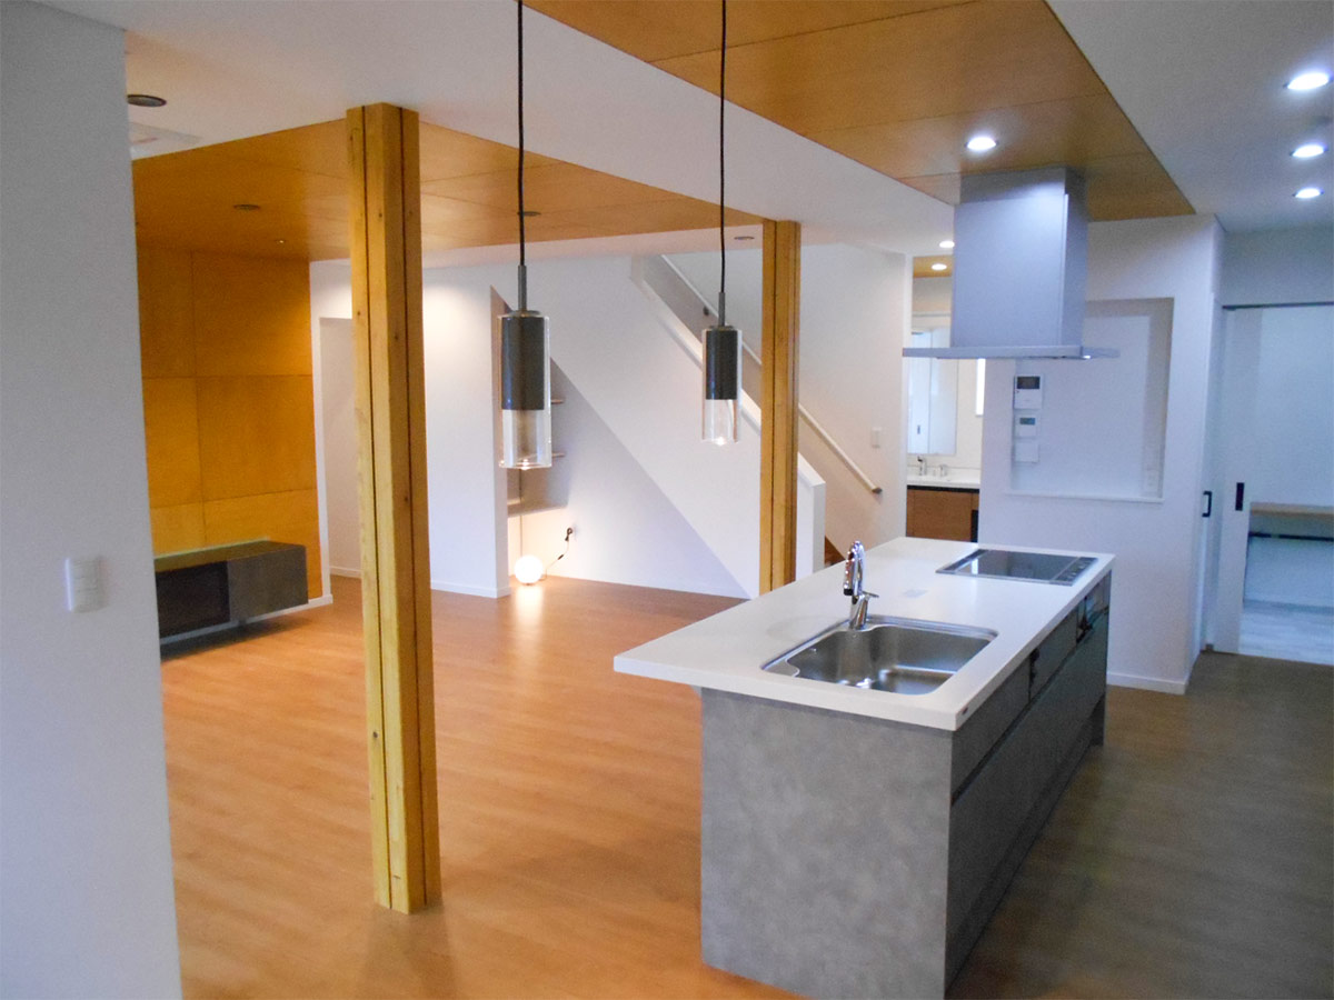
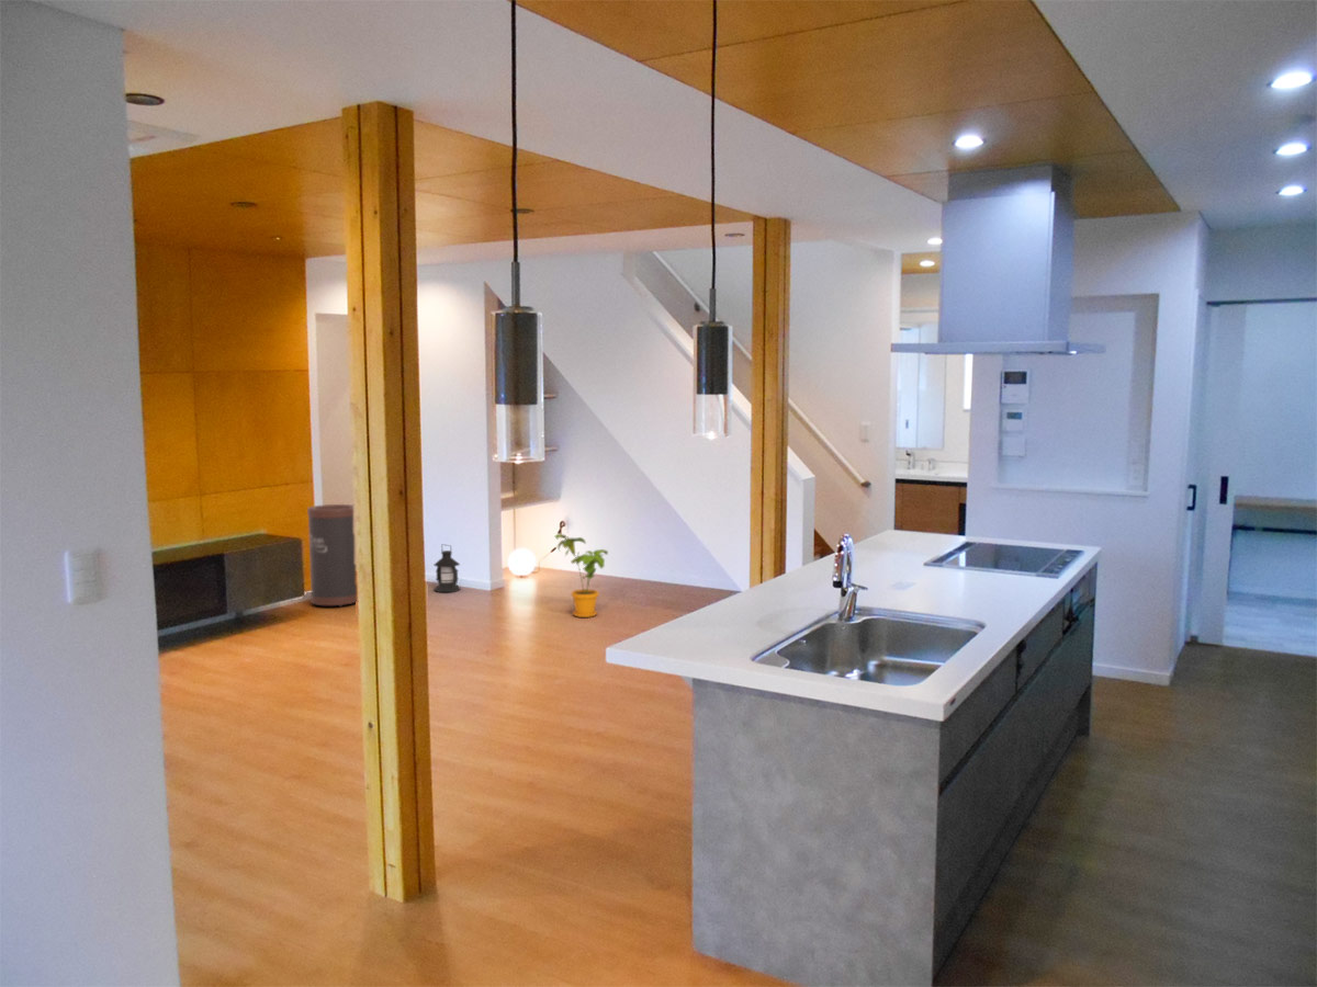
+ lantern [434,543,461,593]
+ house plant [554,533,609,619]
+ trash can [306,503,358,608]
